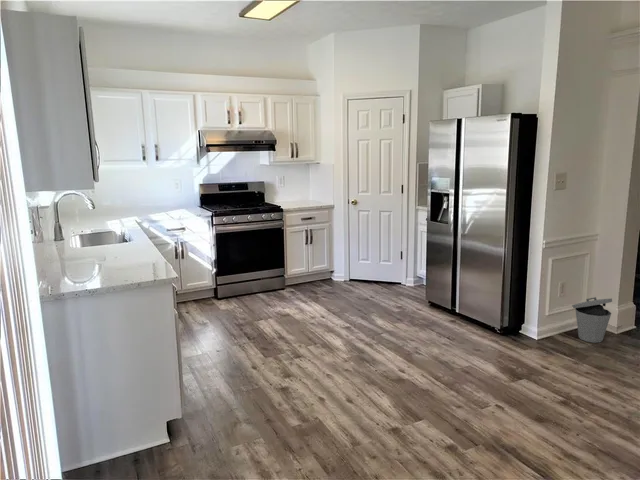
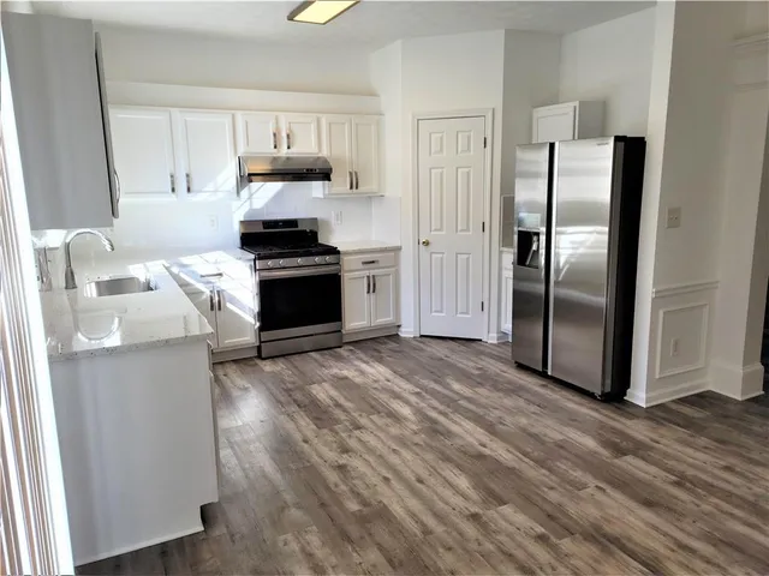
- trash can [571,296,613,344]
